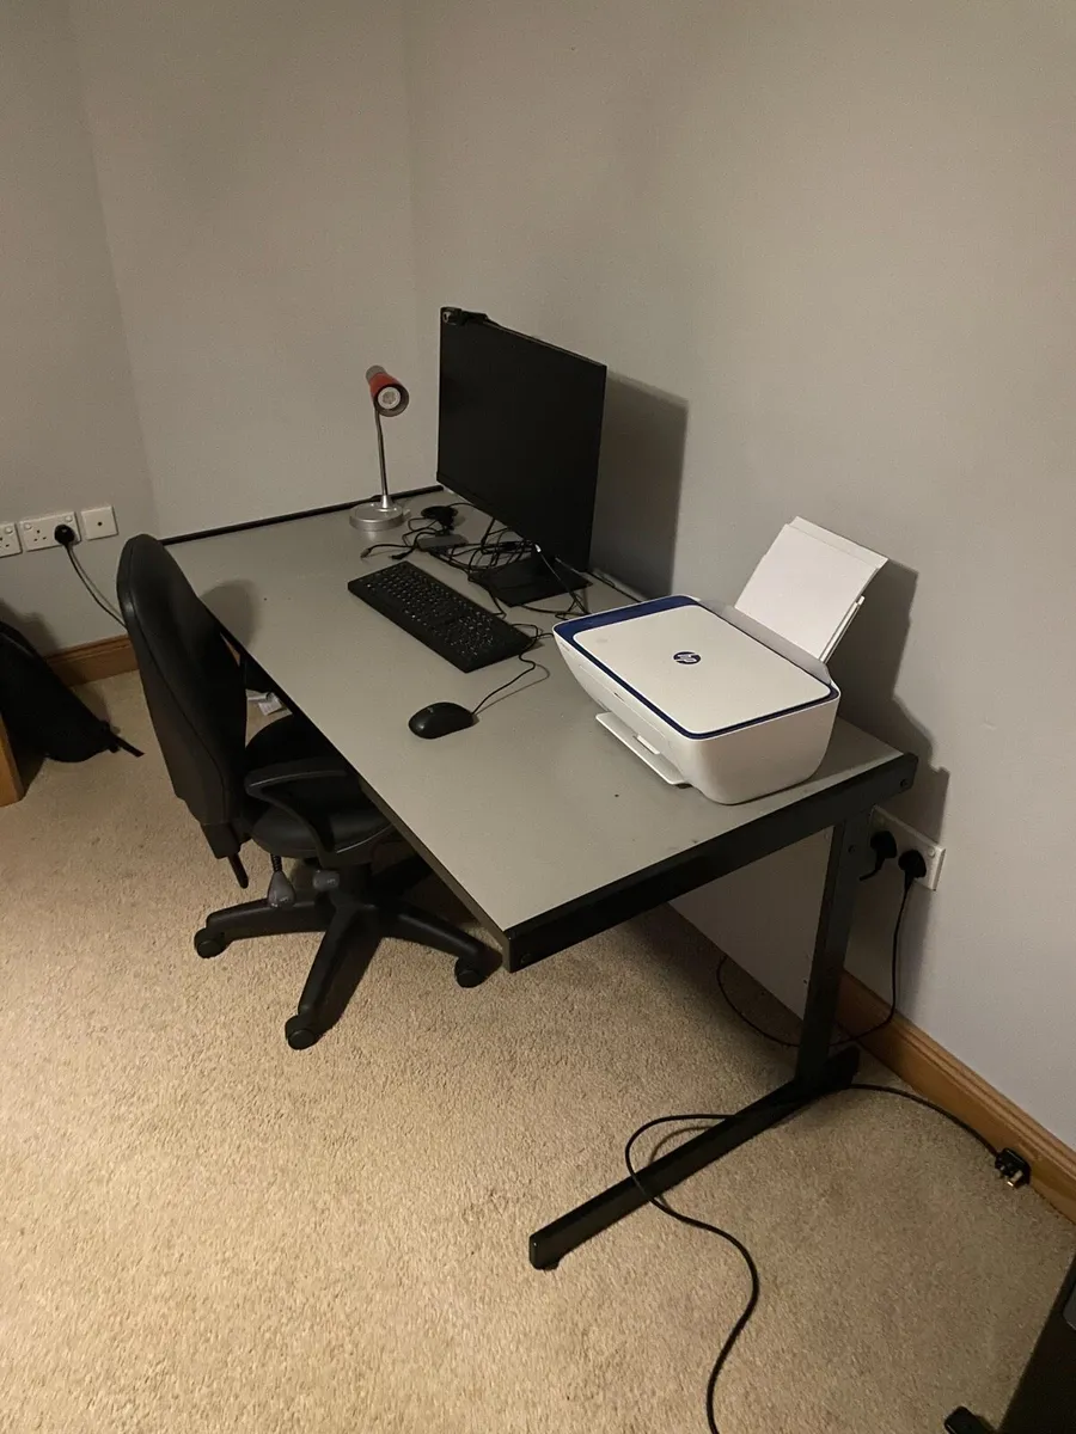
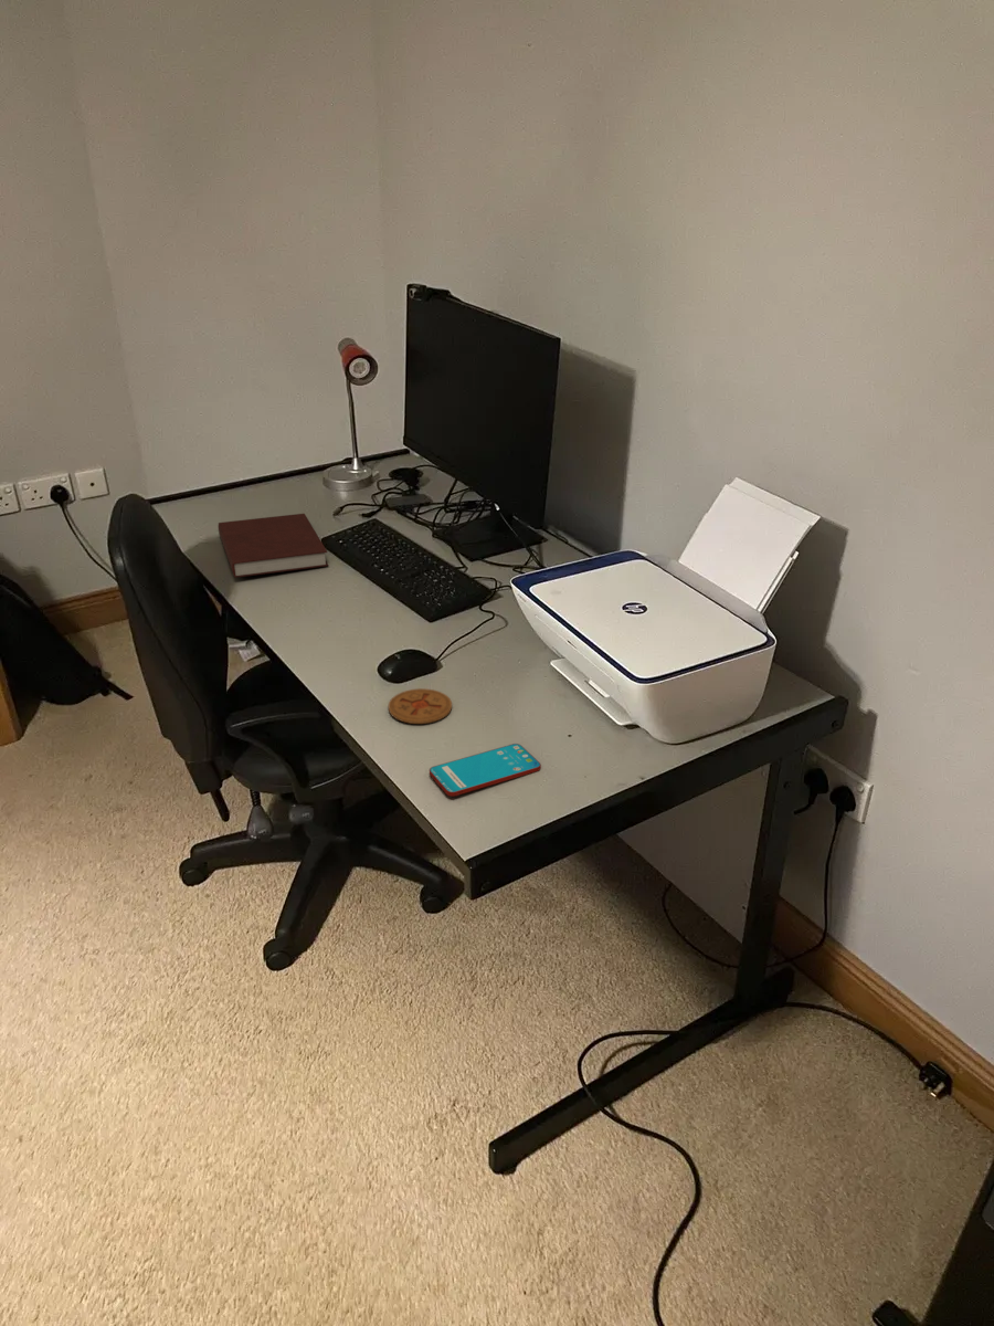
+ notebook [218,513,329,579]
+ smartphone [429,743,542,798]
+ coaster [388,687,453,725]
